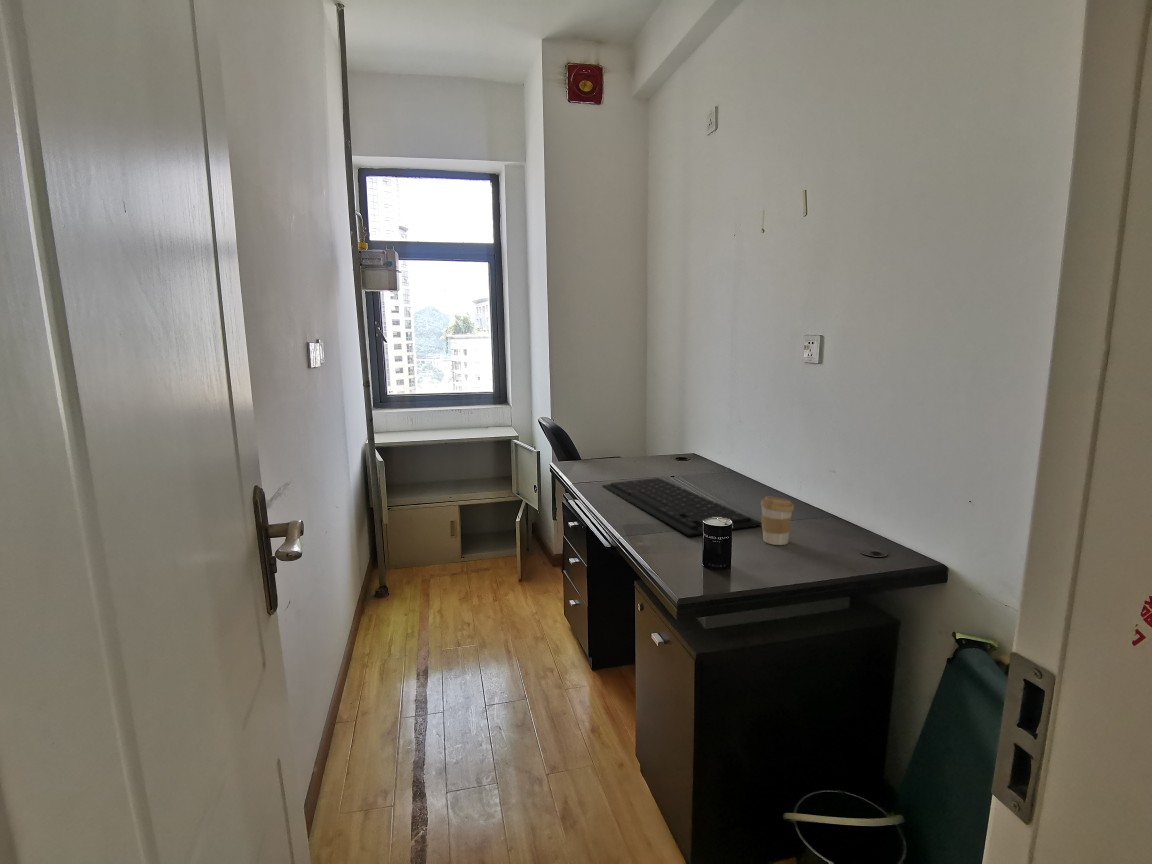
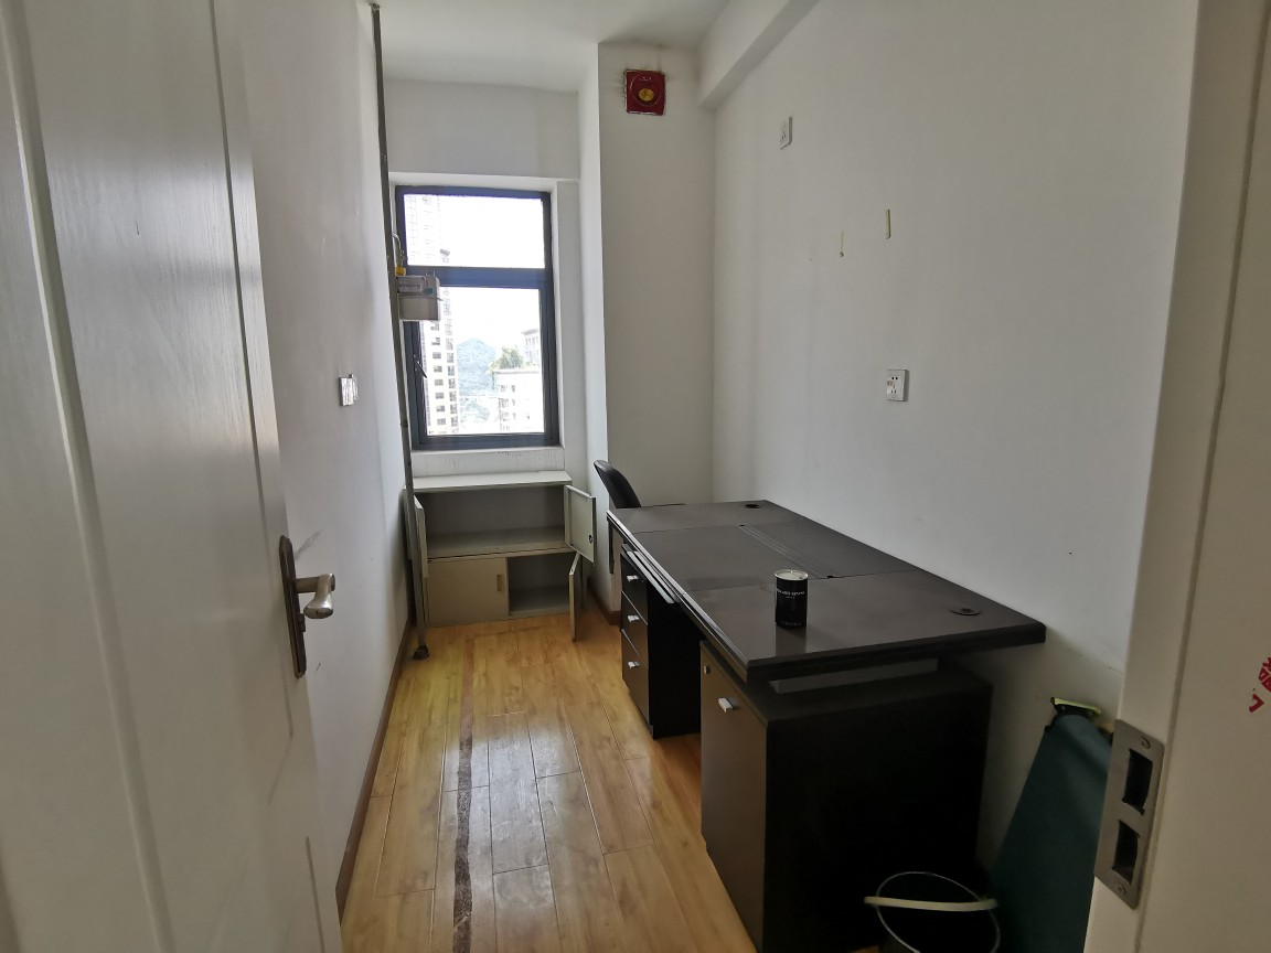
- coffee cup [759,496,795,546]
- keyboard [601,477,762,537]
